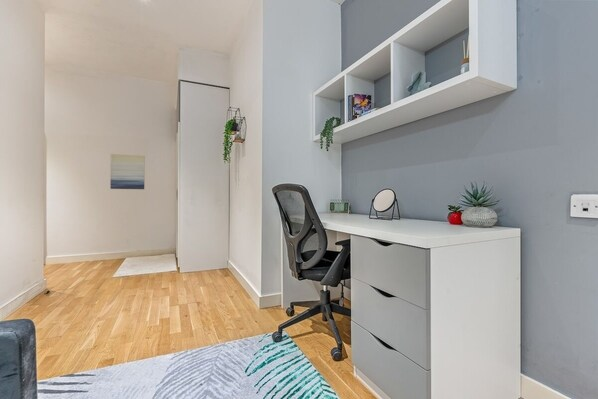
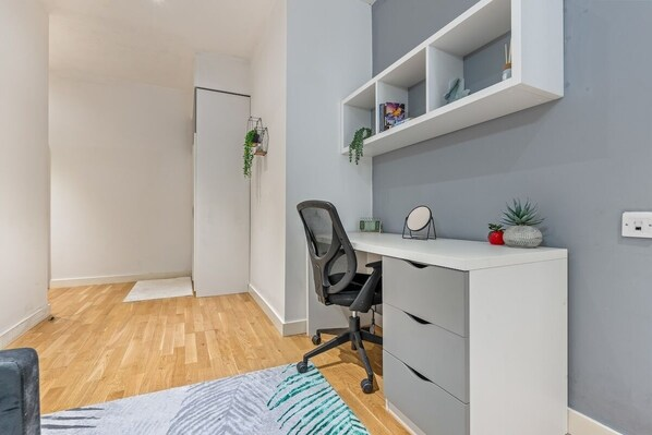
- wall art [109,153,146,190]
